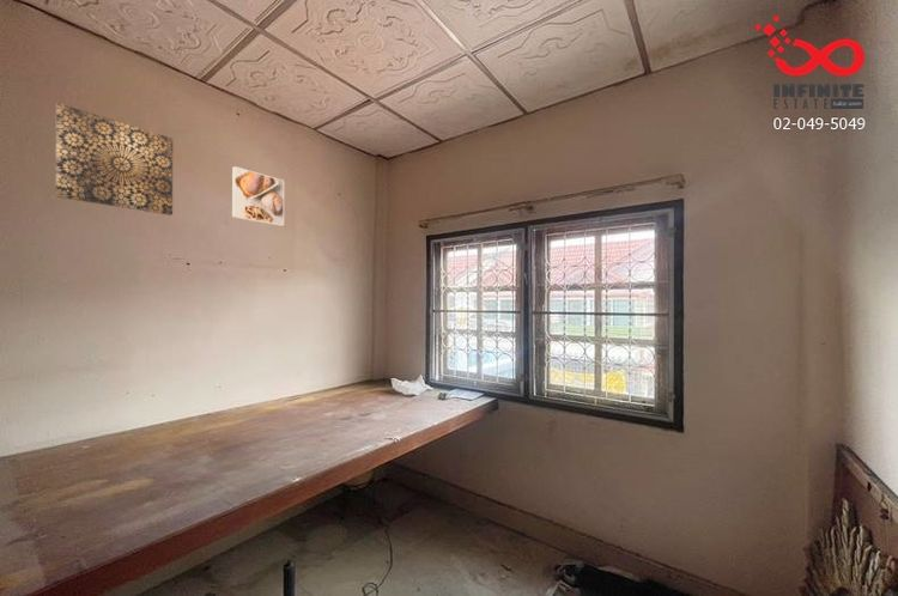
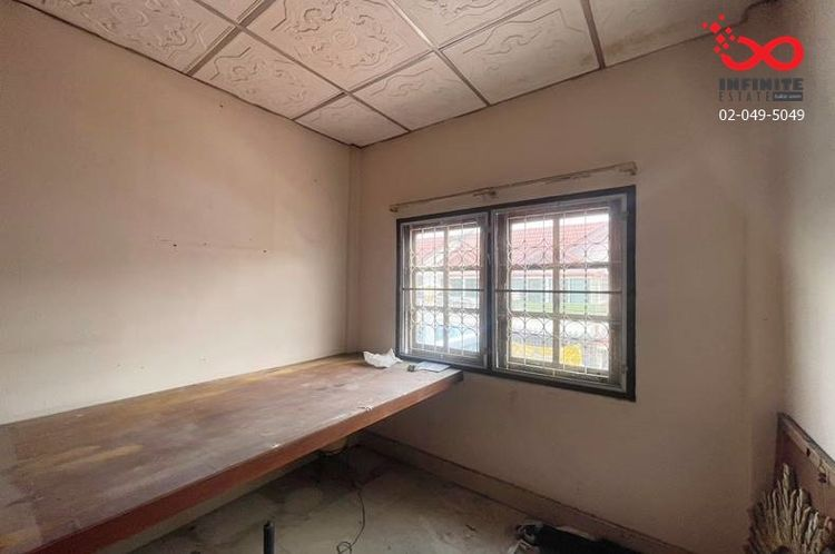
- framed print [231,165,285,227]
- wall art [54,102,174,217]
